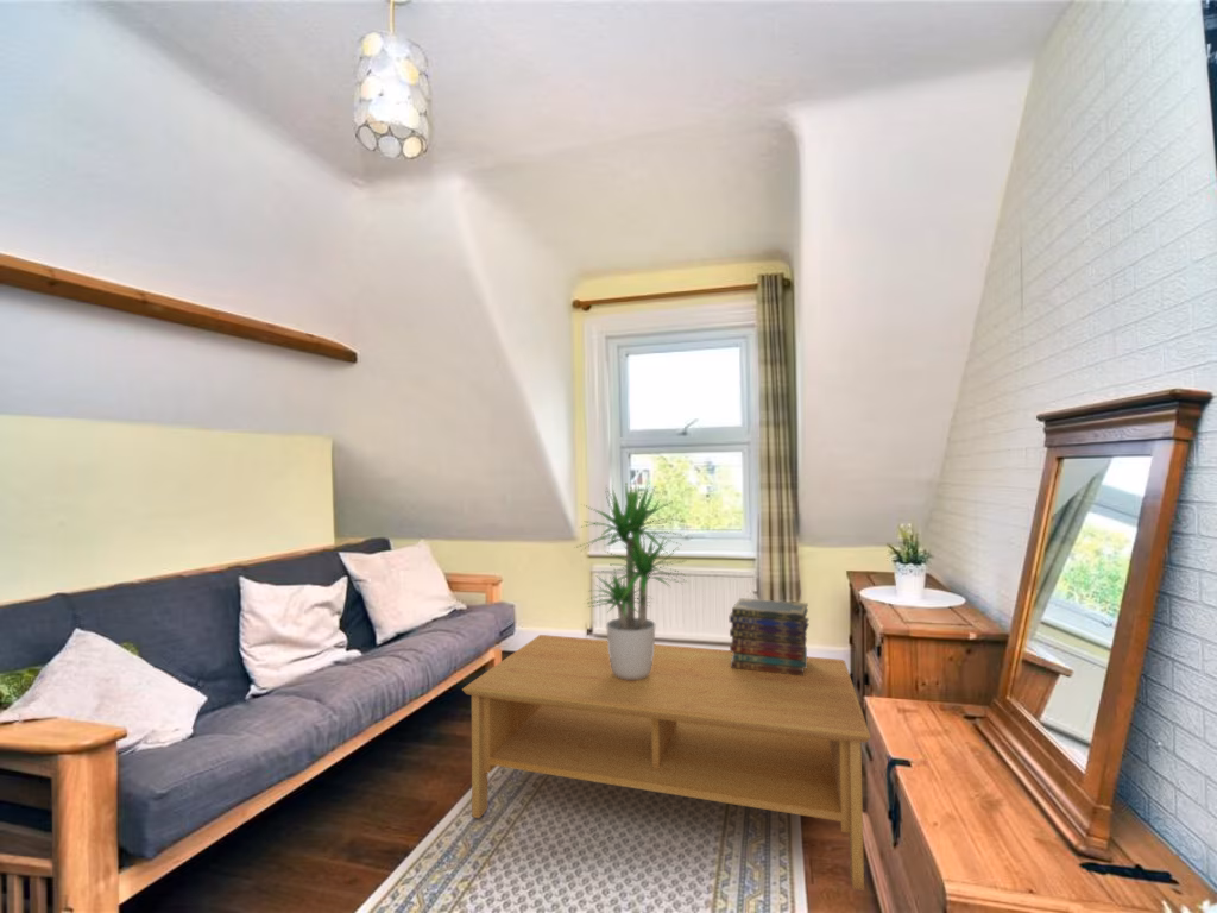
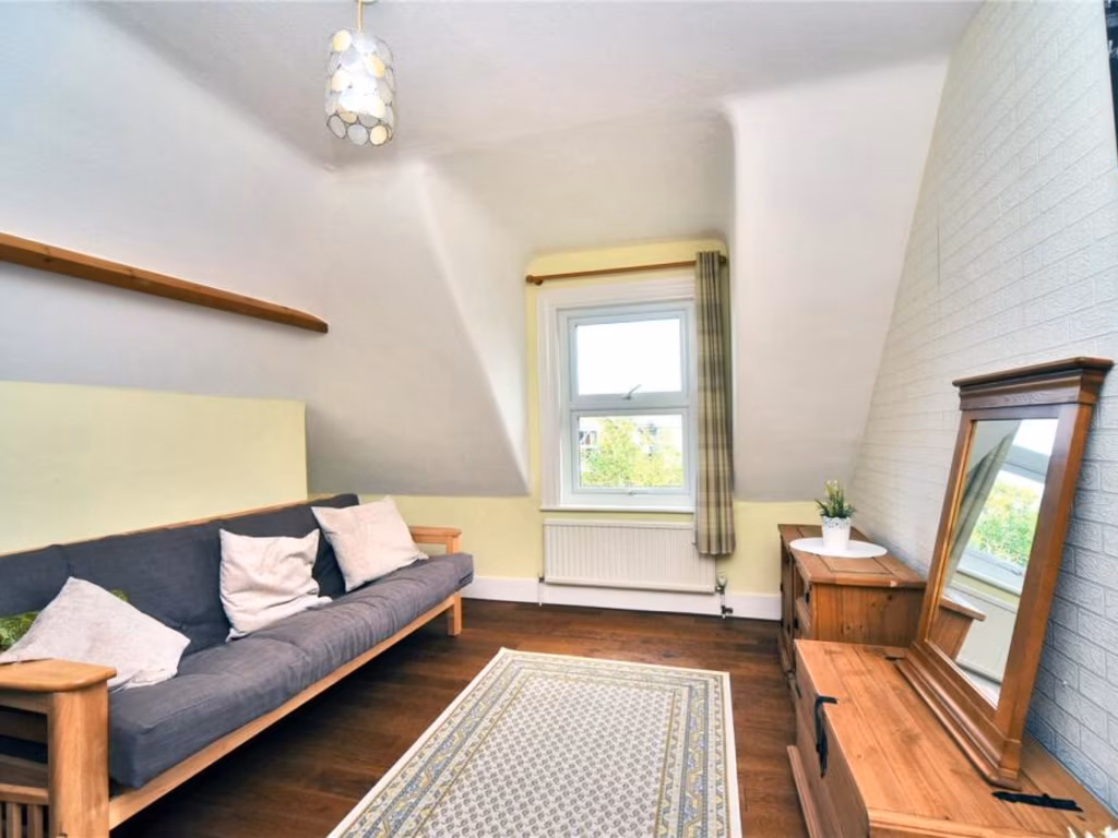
- coffee table [461,634,872,892]
- book stack [729,597,811,676]
- potted plant [572,480,691,679]
